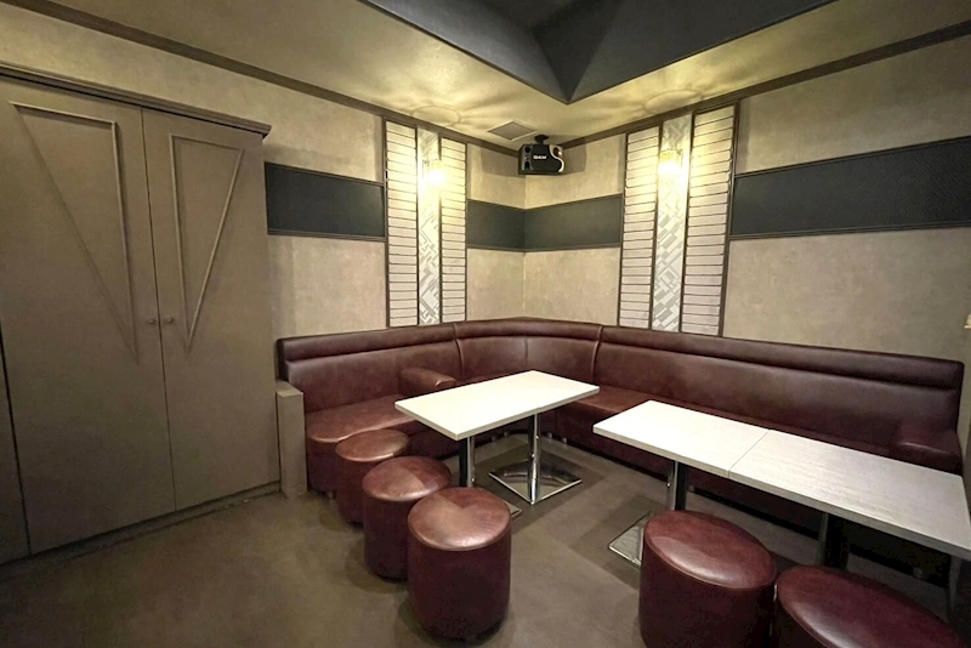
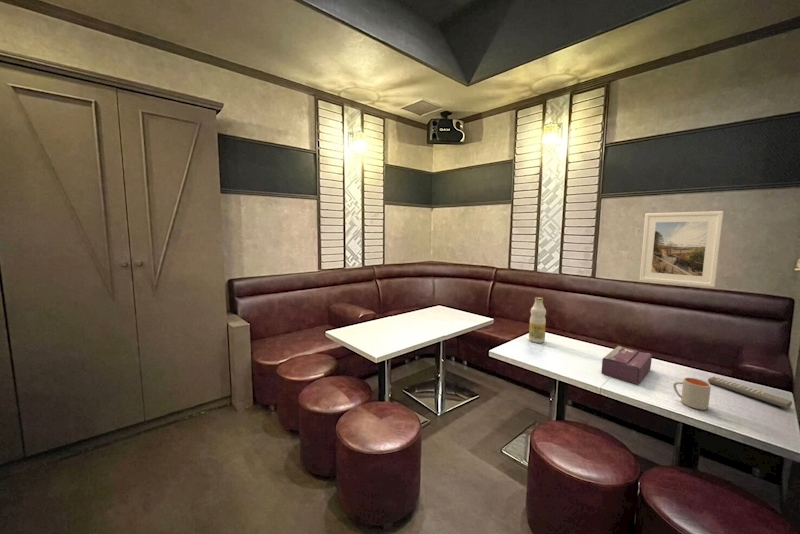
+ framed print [639,210,724,288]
+ mug [672,376,712,411]
+ tissue box [600,345,653,385]
+ beverage bottle [528,296,547,344]
+ remote control [707,376,793,410]
